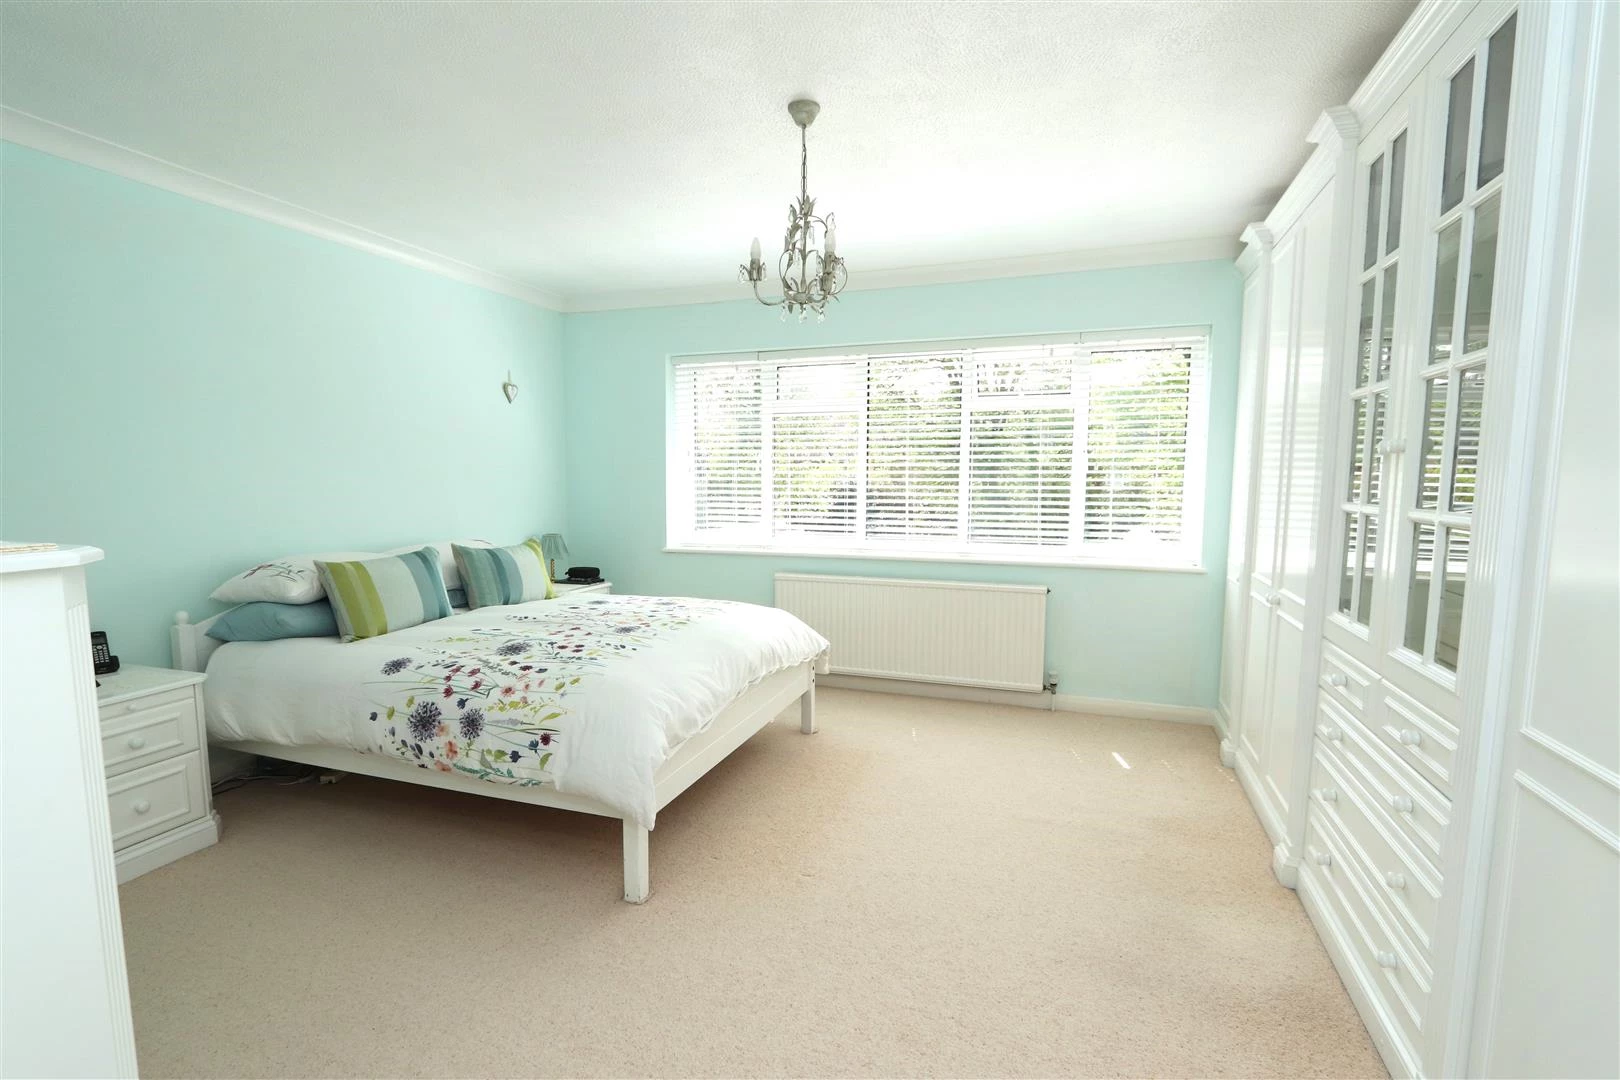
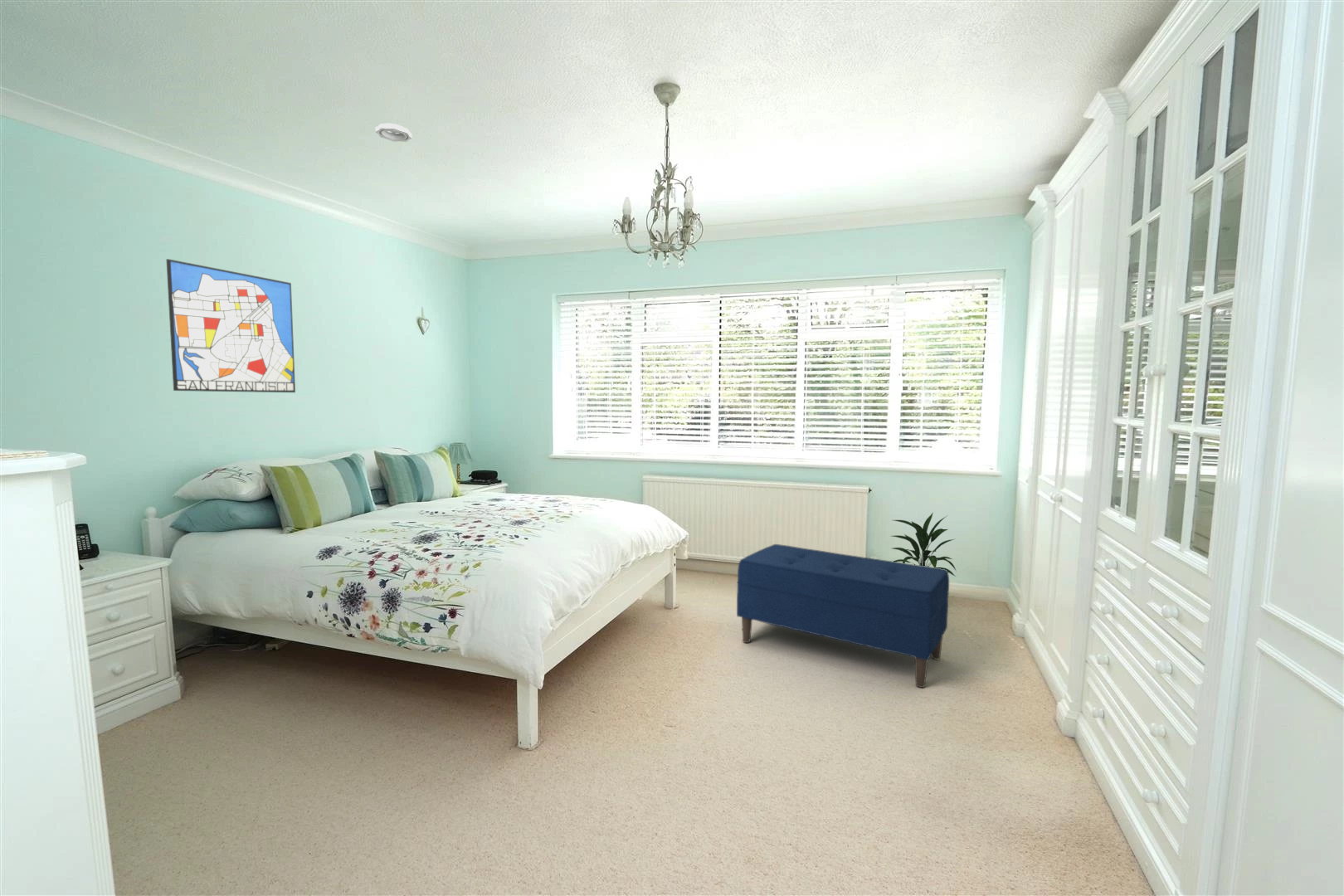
+ bench [736,543,950,689]
+ smoke detector [375,123,413,143]
+ wall art [165,258,296,393]
+ indoor plant [891,512,957,577]
